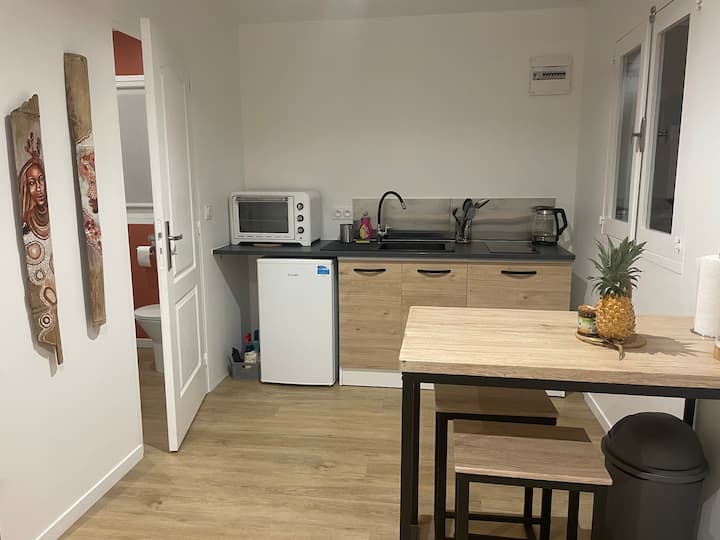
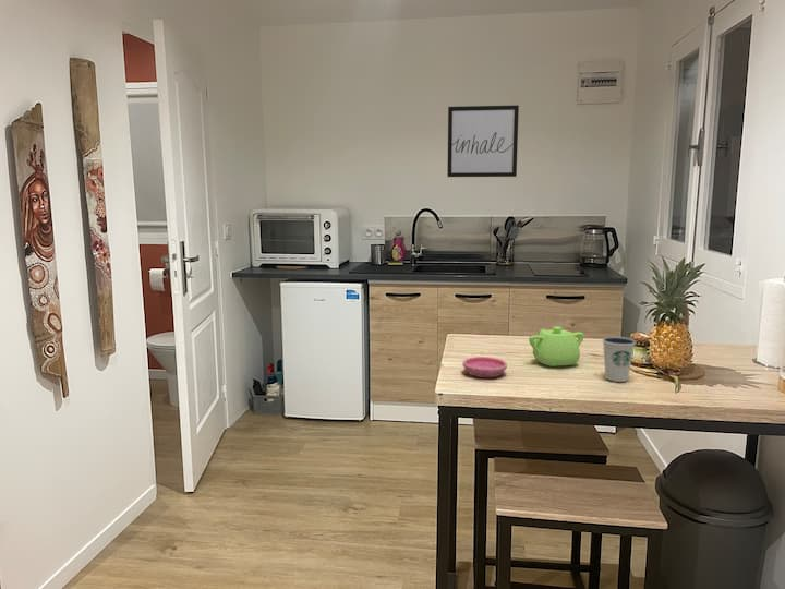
+ teapot [528,325,585,368]
+ wall art [446,105,520,178]
+ saucer [461,356,508,378]
+ dixie cup [602,336,637,383]
